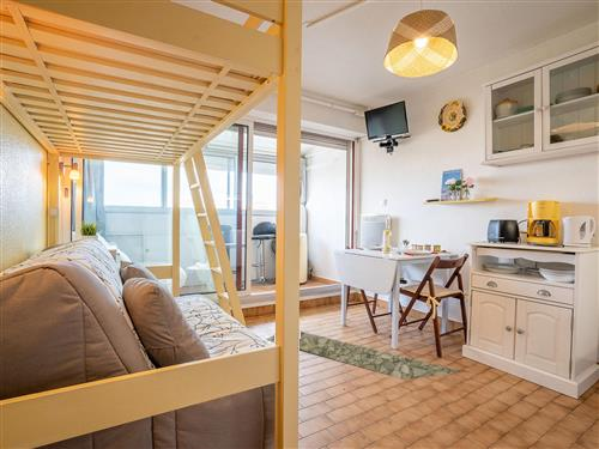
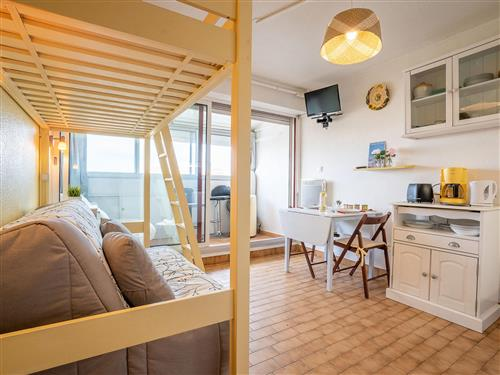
- rug [266,330,464,381]
